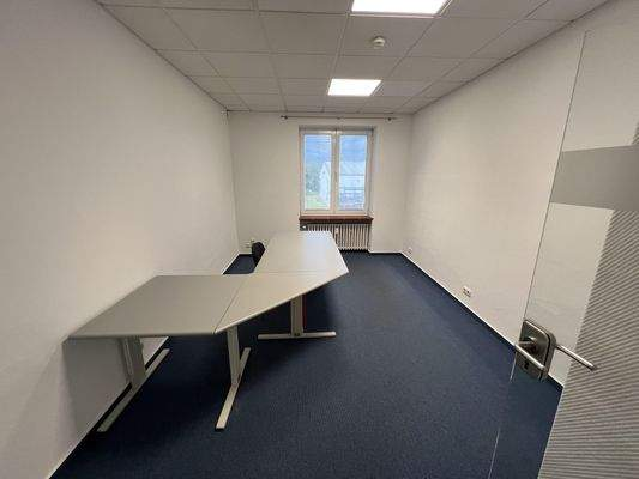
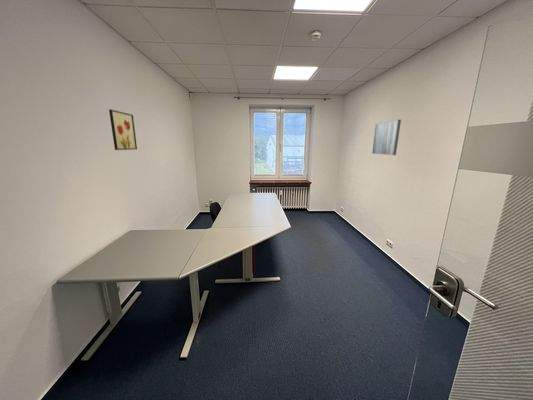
+ wall art [371,118,402,156]
+ wall art [108,109,138,151]
